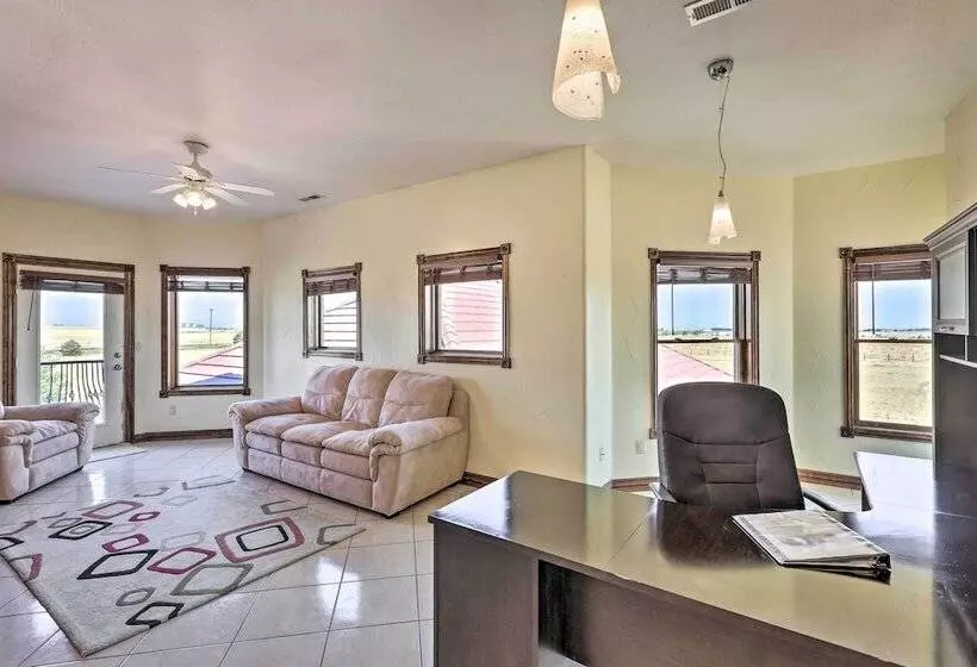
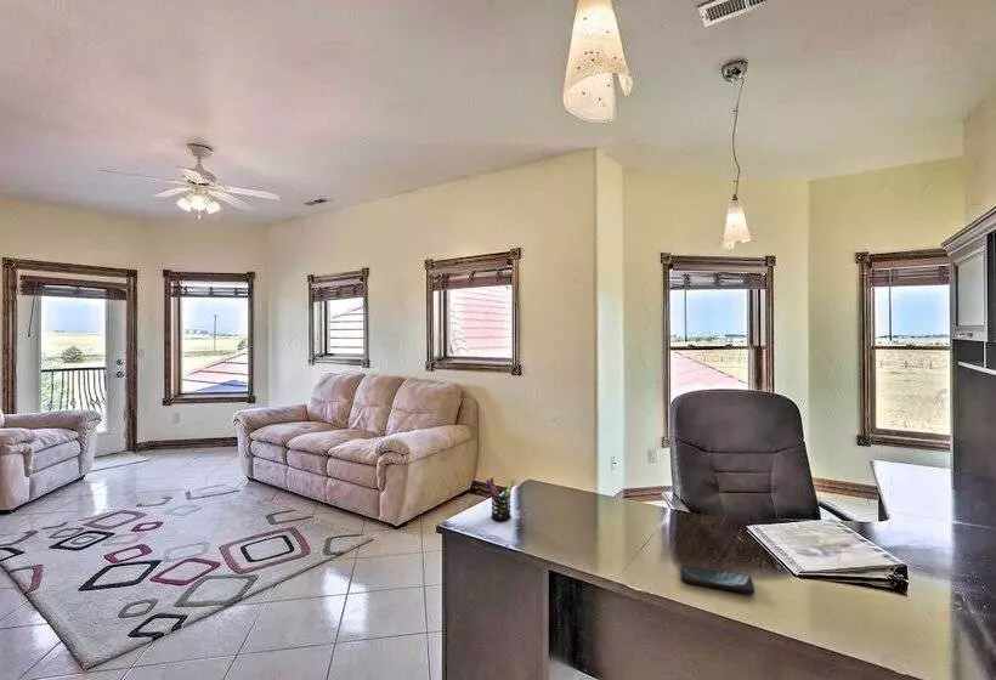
+ pen holder [485,476,516,522]
+ smartphone [680,563,756,595]
